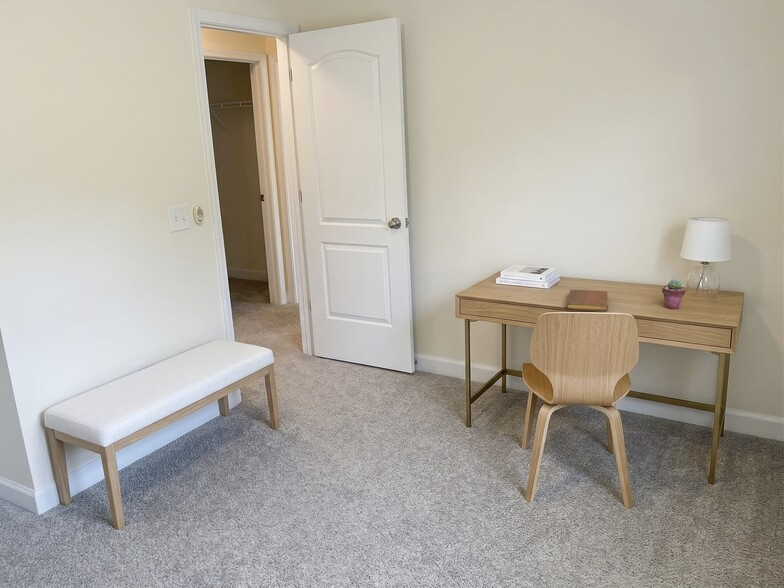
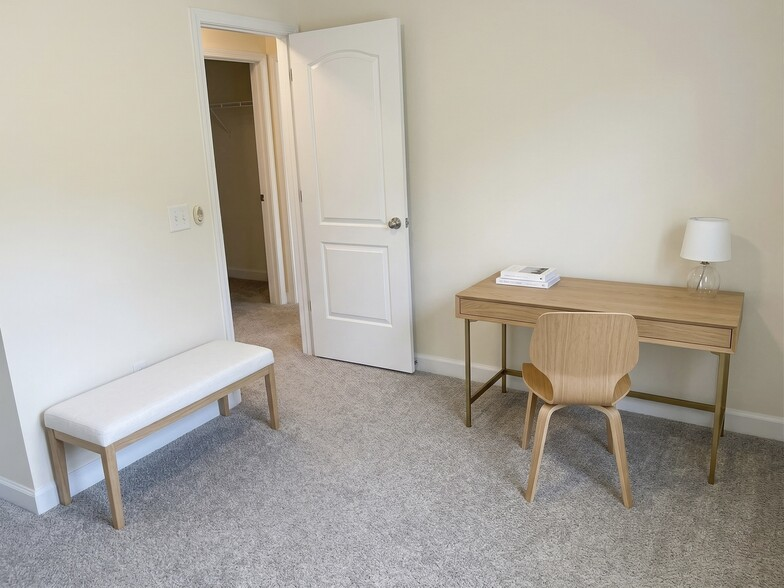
- potted succulent [661,279,687,310]
- notebook [565,289,609,312]
